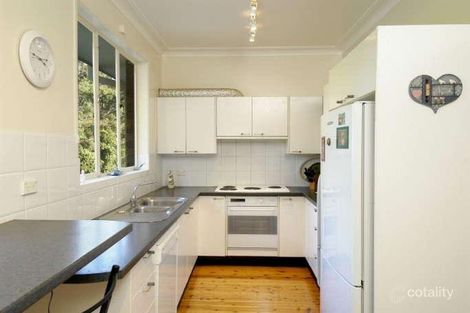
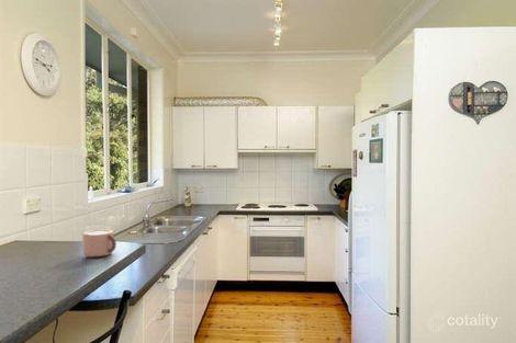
+ mug [82,229,117,258]
